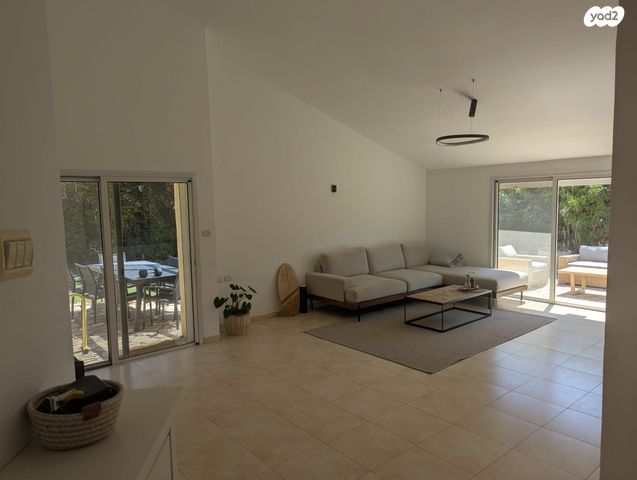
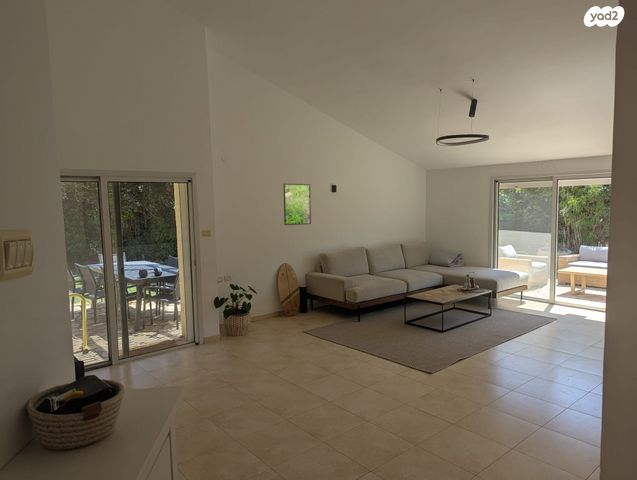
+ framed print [283,182,312,226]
